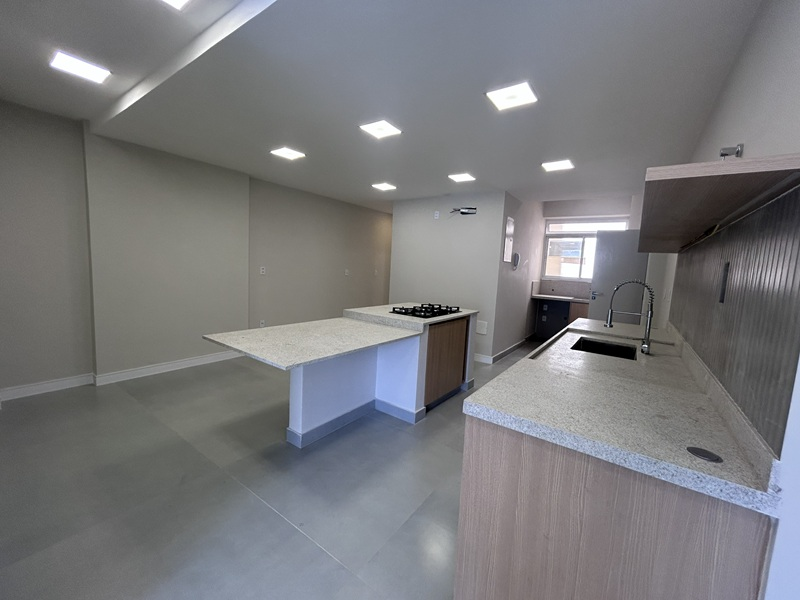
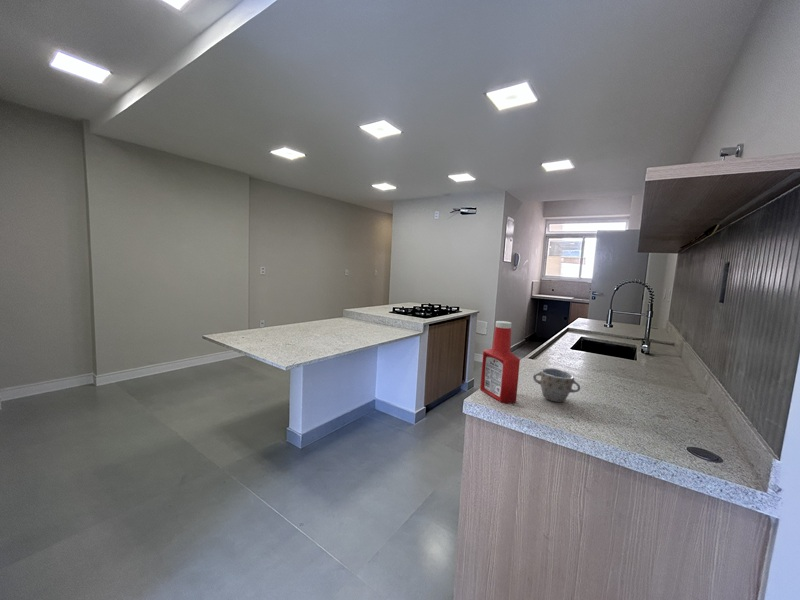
+ soap bottle [479,320,521,405]
+ mug [532,367,581,403]
